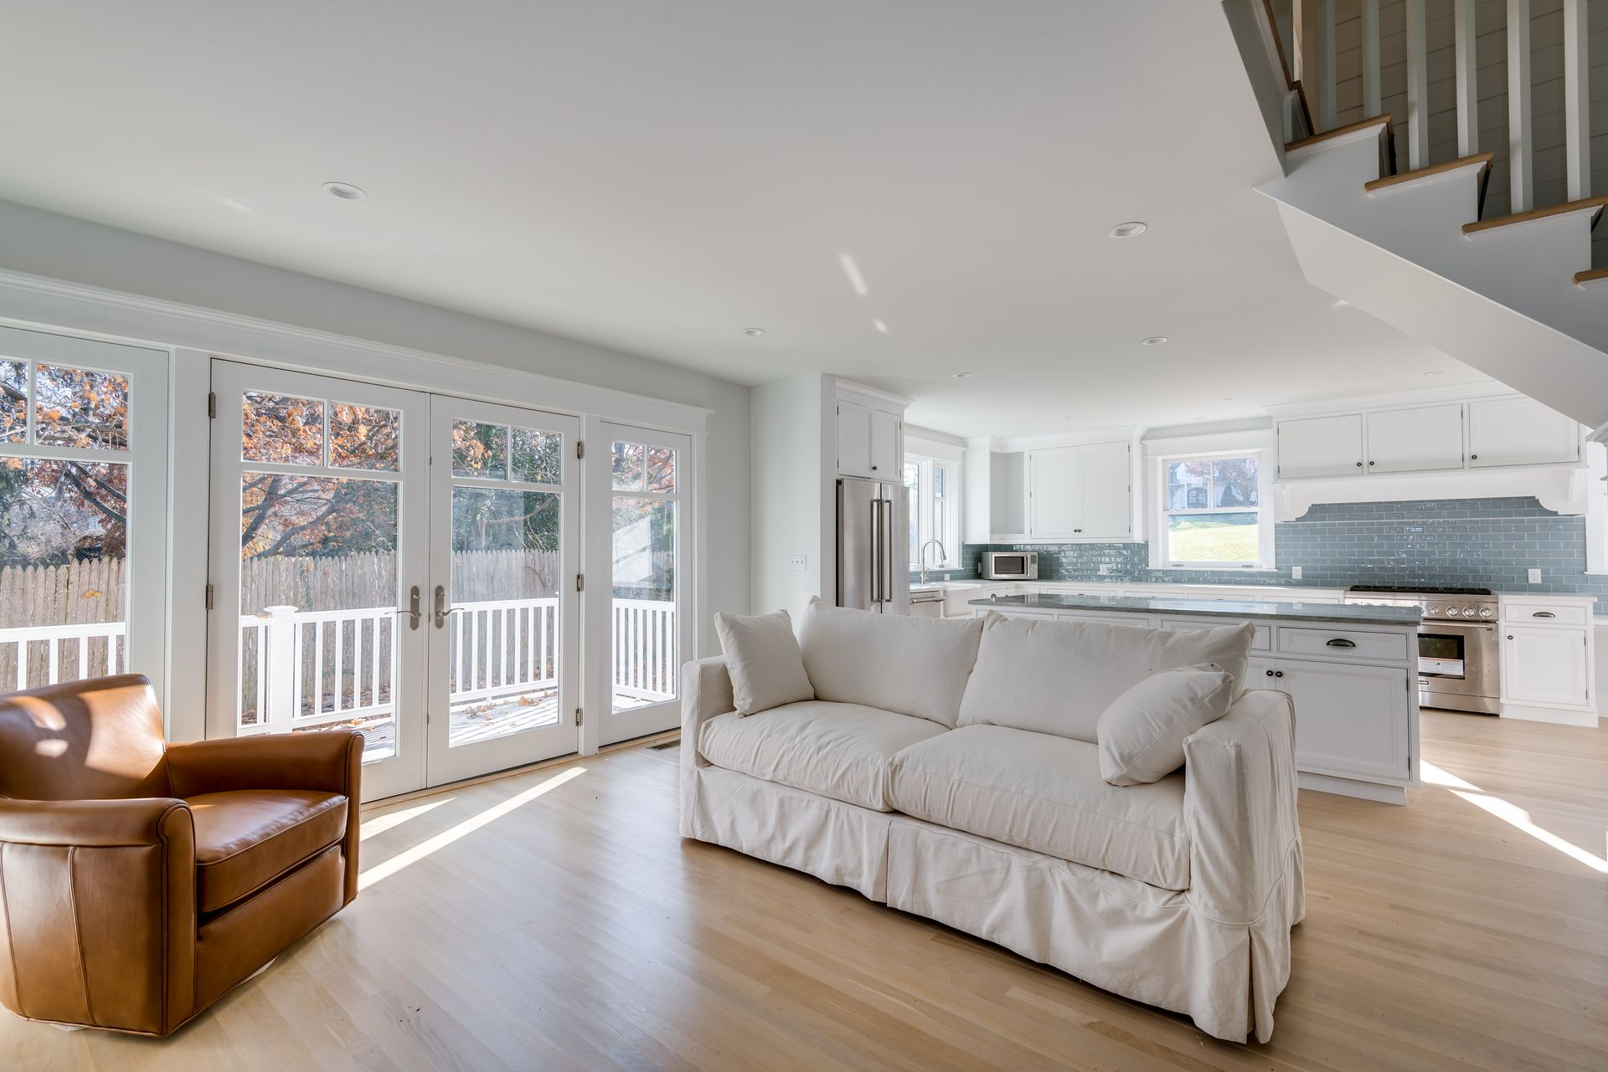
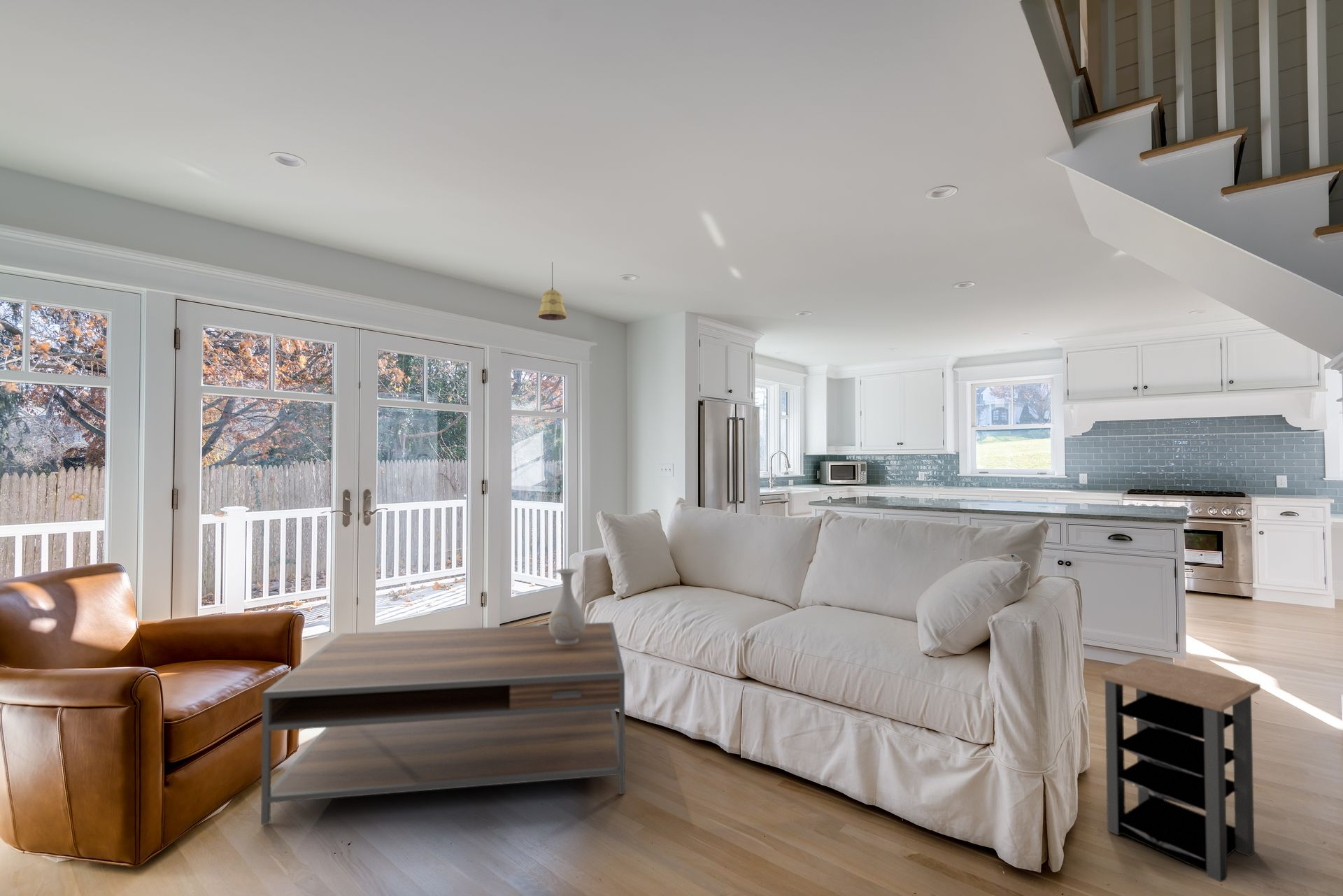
+ coffee table [260,622,625,825]
+ vase [548,568,586,645]
+ pendant light [537,262,568,321]
+ side table [1100,657,1261,883]
